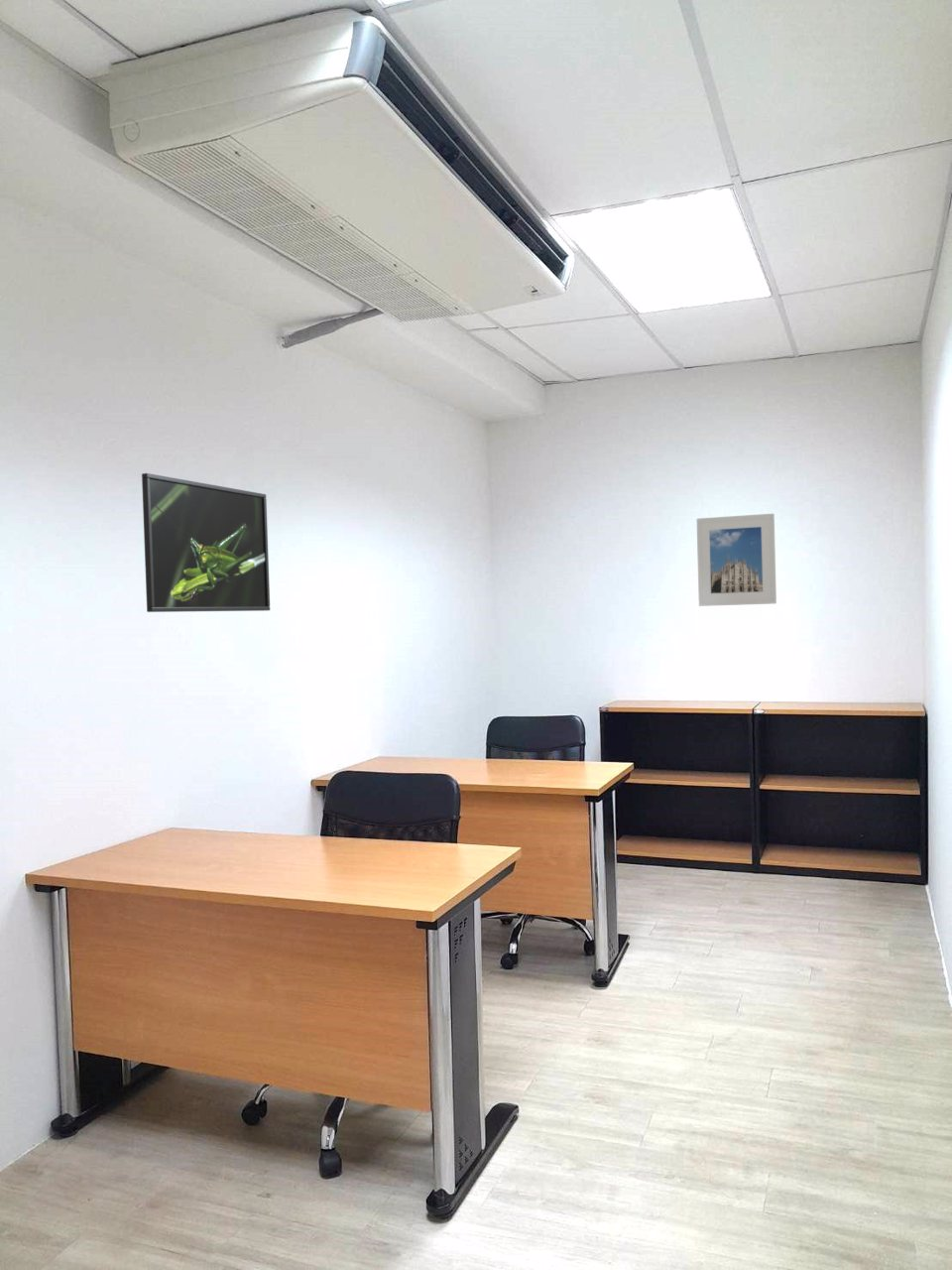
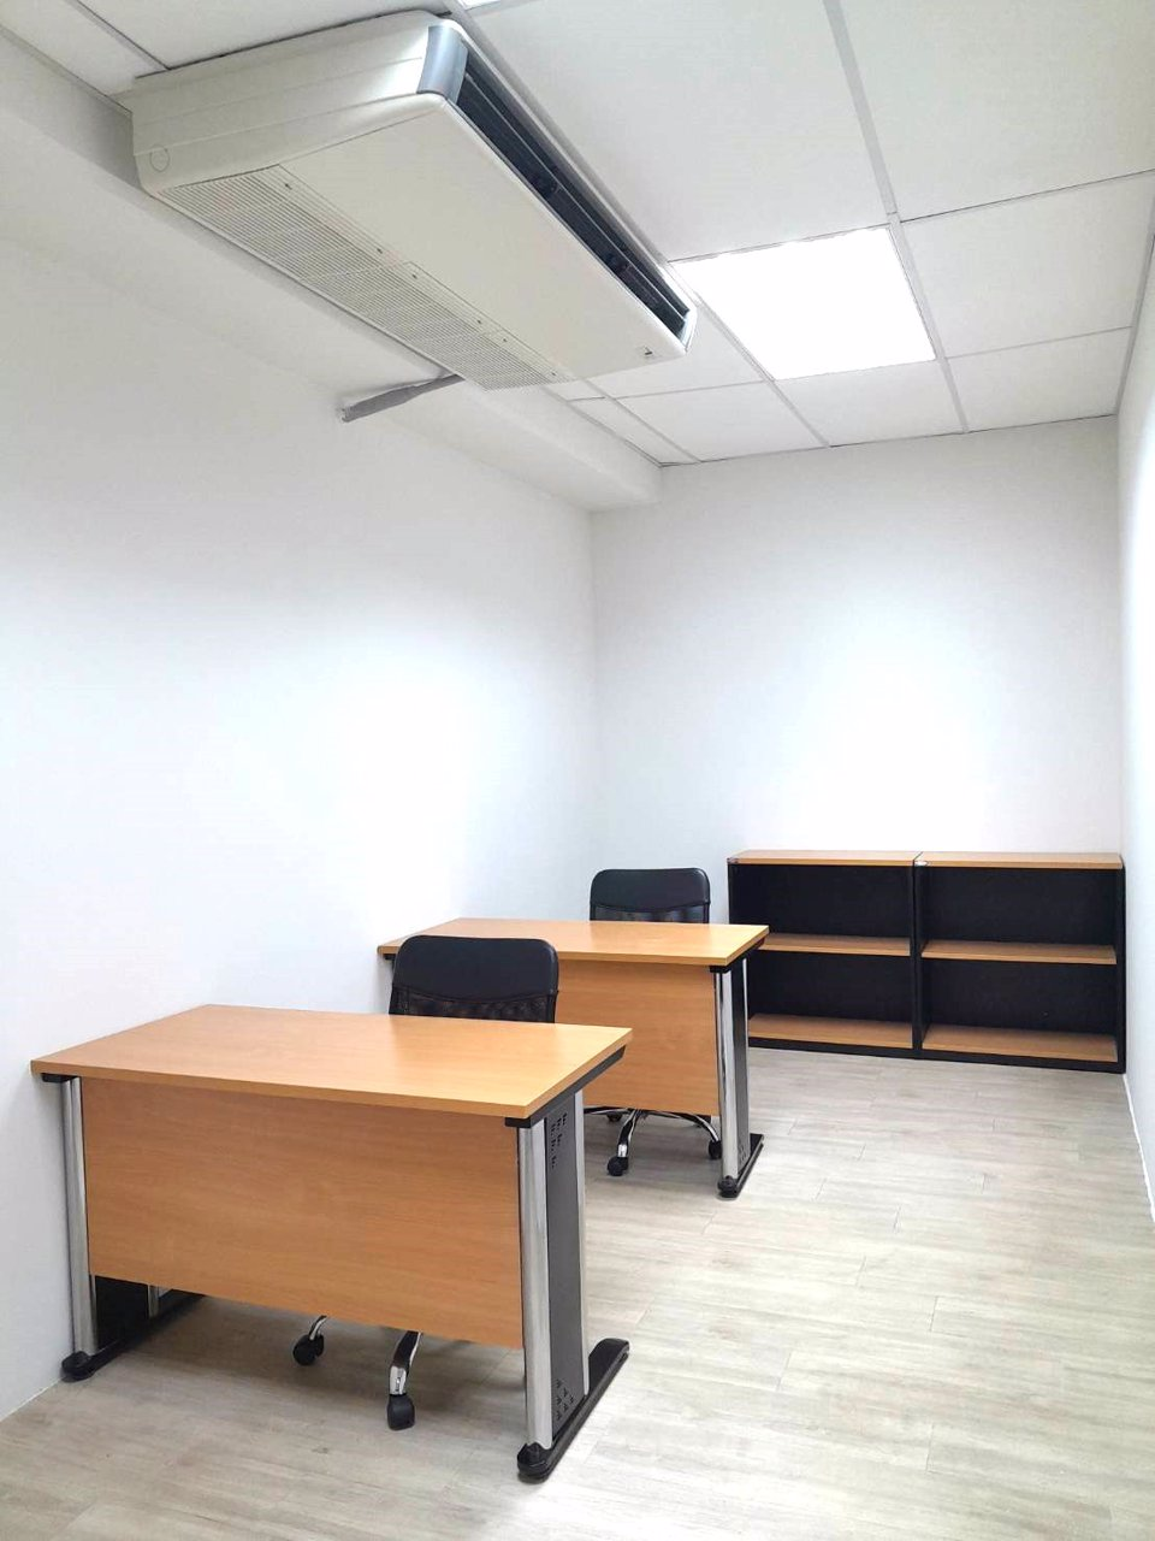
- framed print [141,472,271,613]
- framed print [696,513,777,607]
